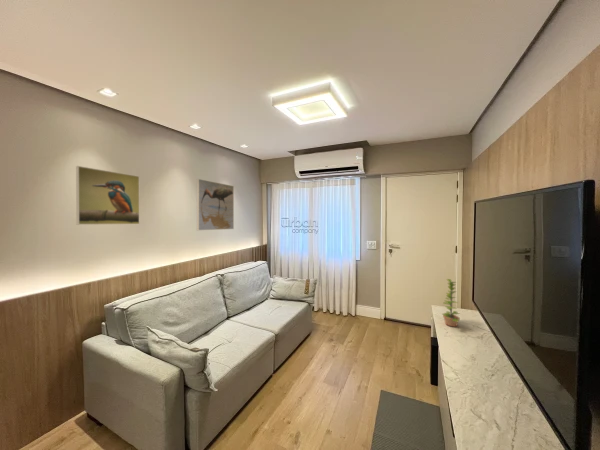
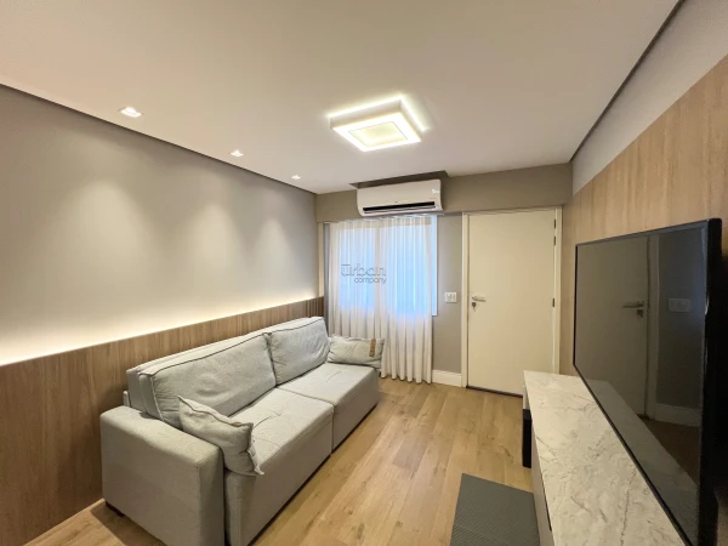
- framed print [196,178,235,231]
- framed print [75,165,141,226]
- plant [441,278,461,328]
